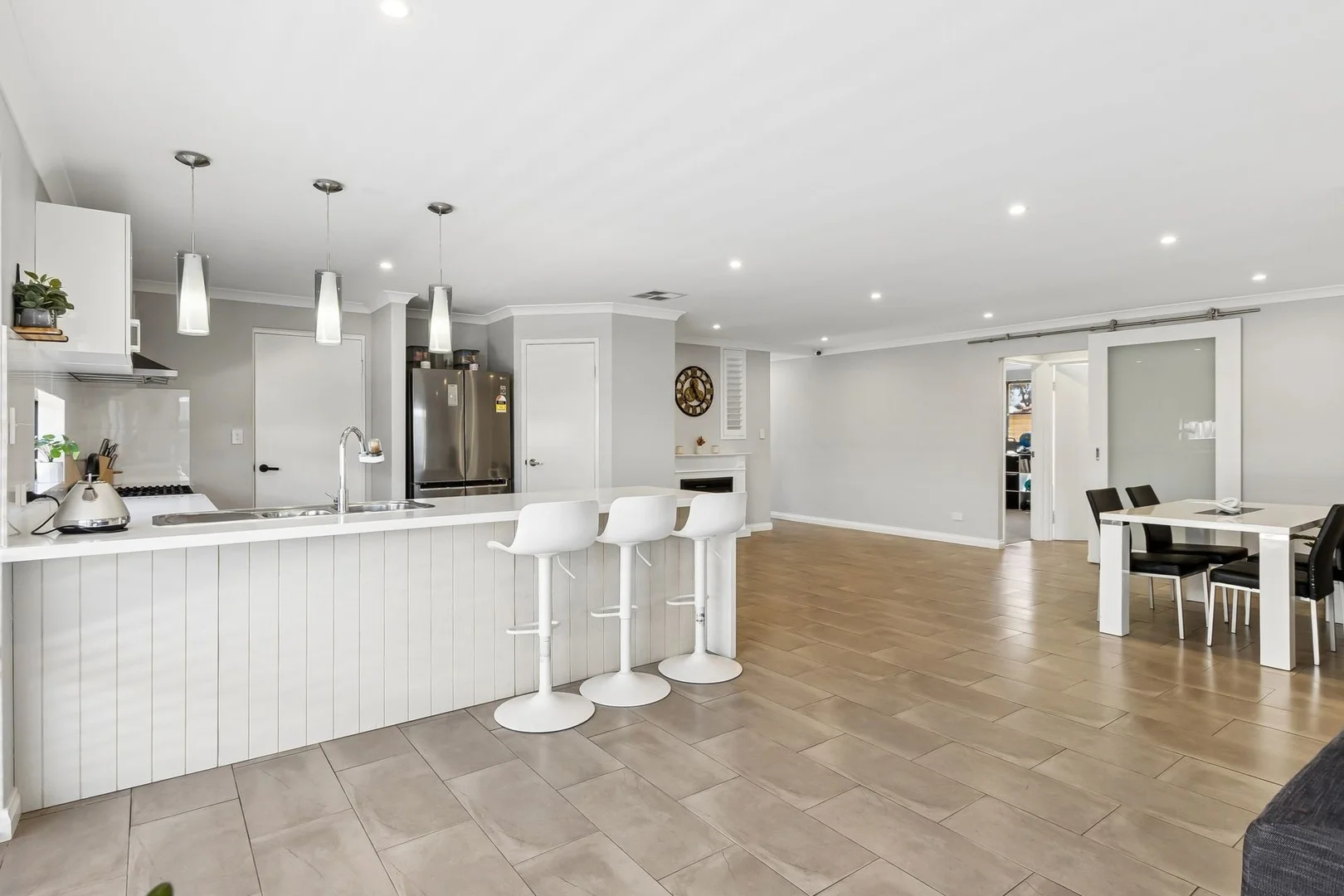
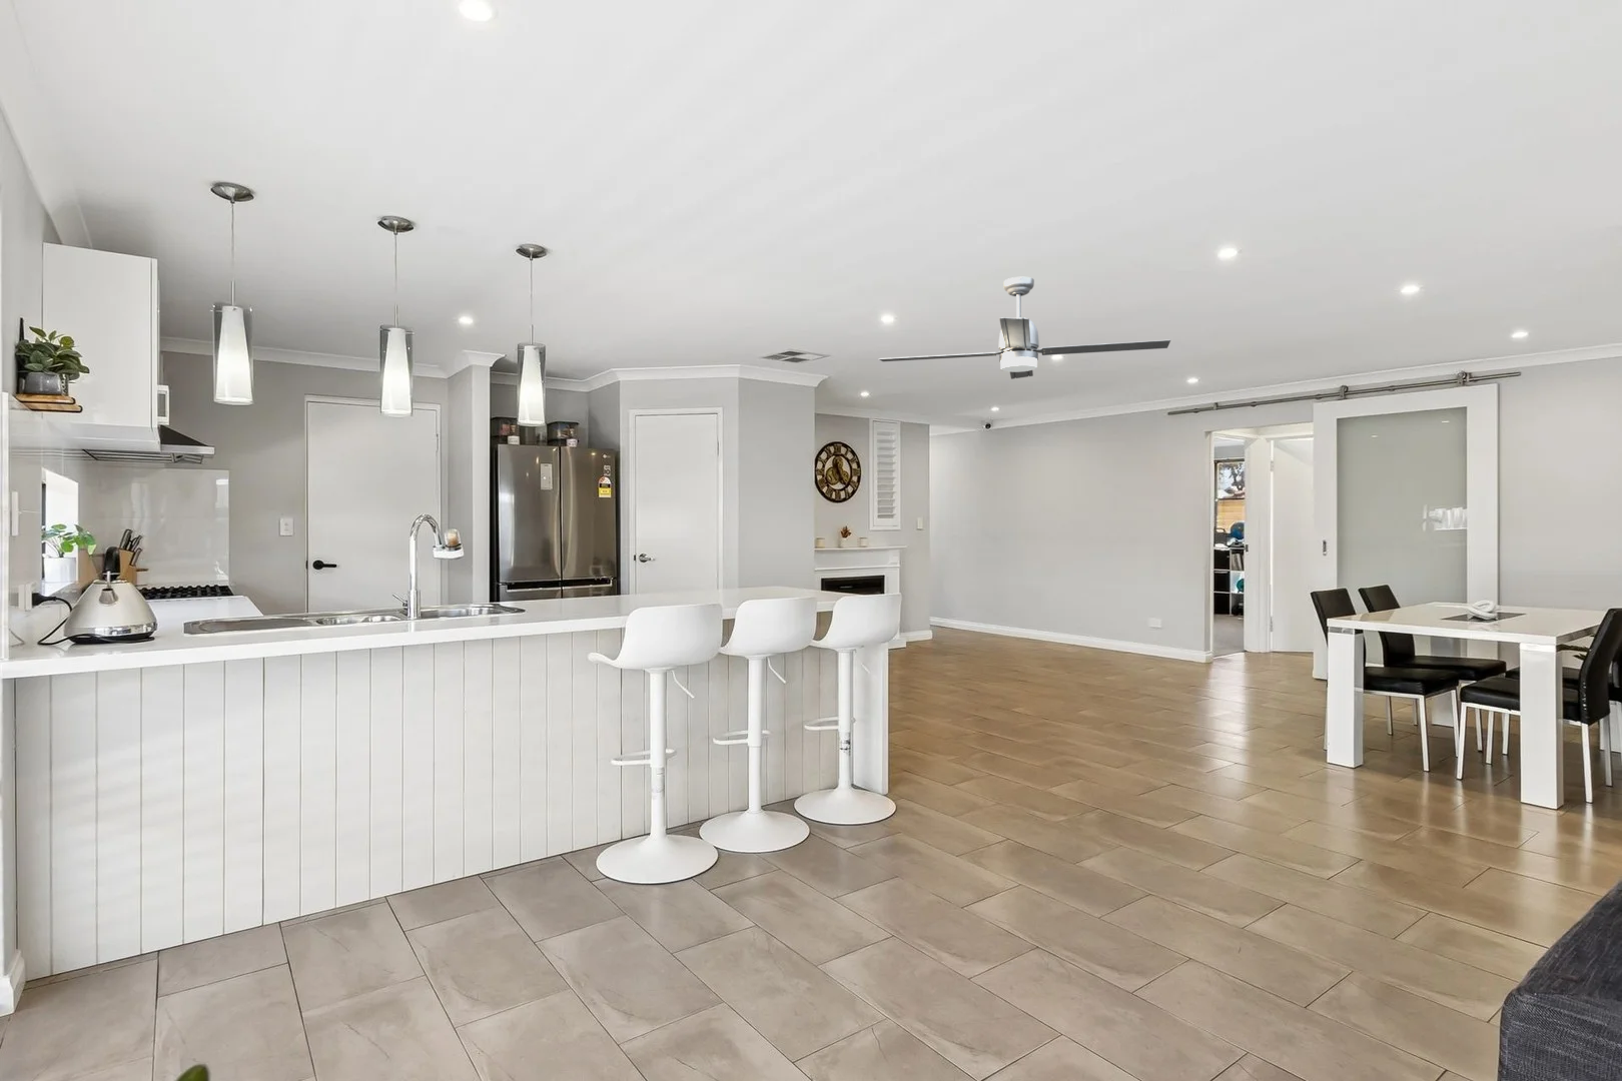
+ electric fan [879,276,1172,380]
